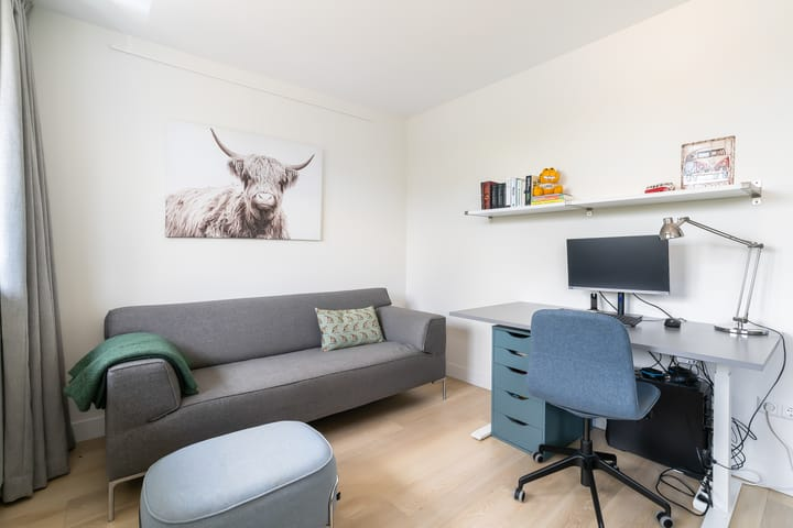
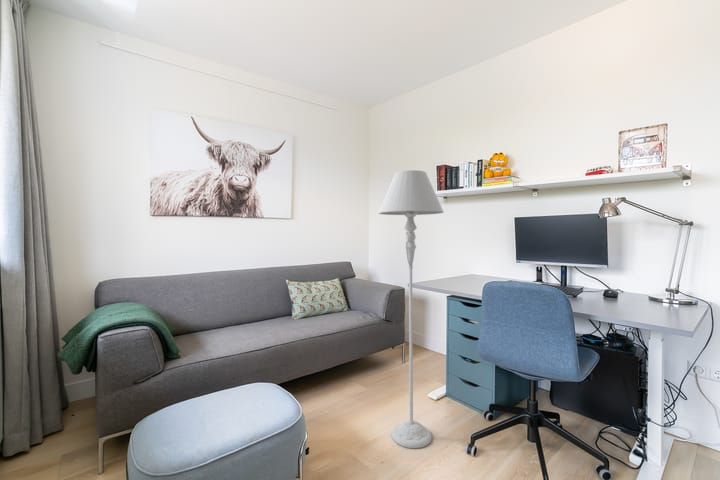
+ floor lamp [378,169,445,449]
